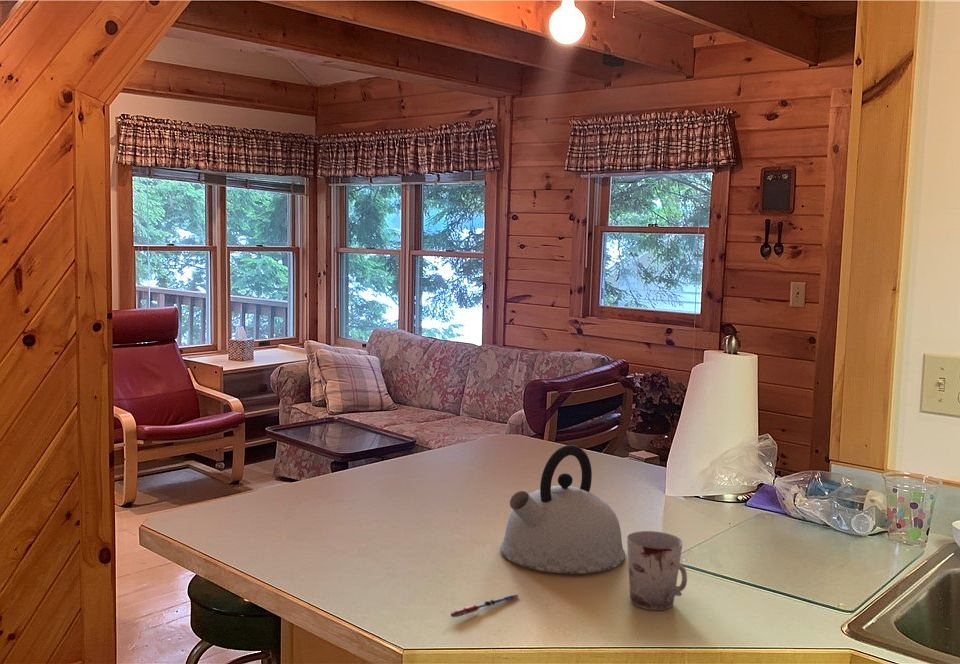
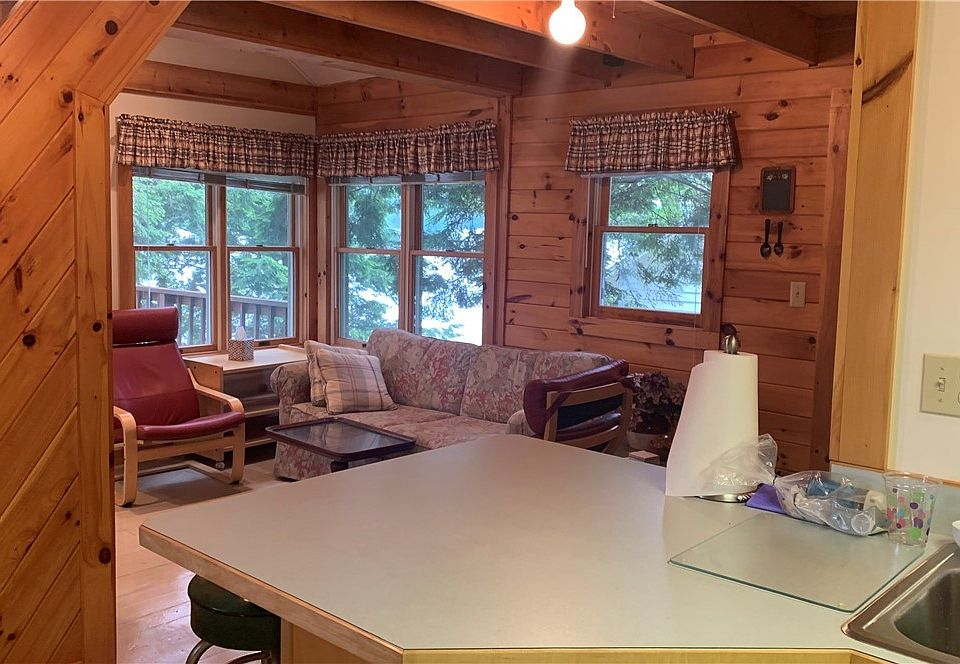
- pen [449,593,520,618]
- cup [626,530,688,611]
- kettle [499,444,626,575]
